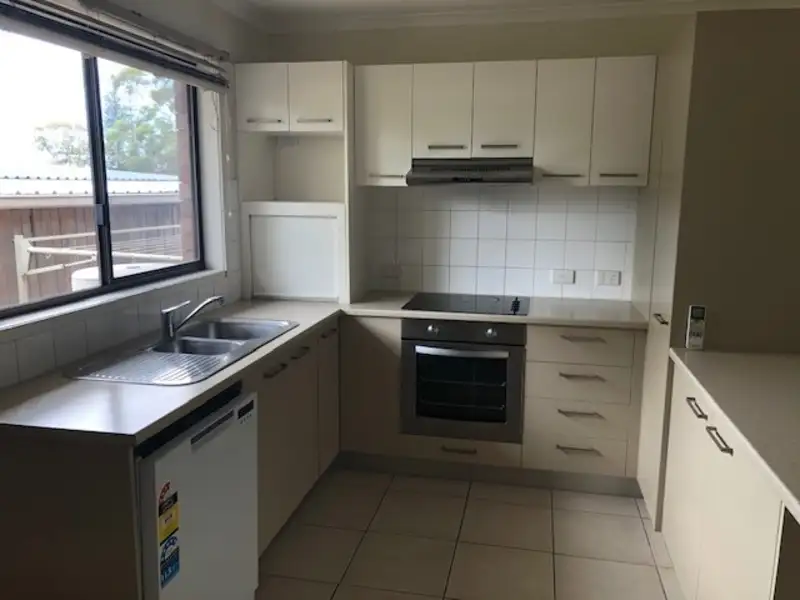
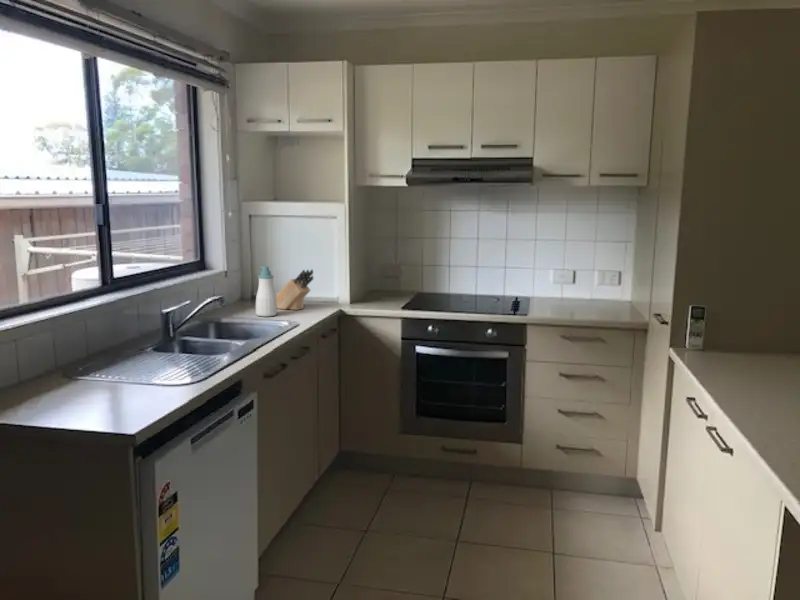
+ knife block [275,268,314,311]
+ soap bottle [255,265,278,318]
